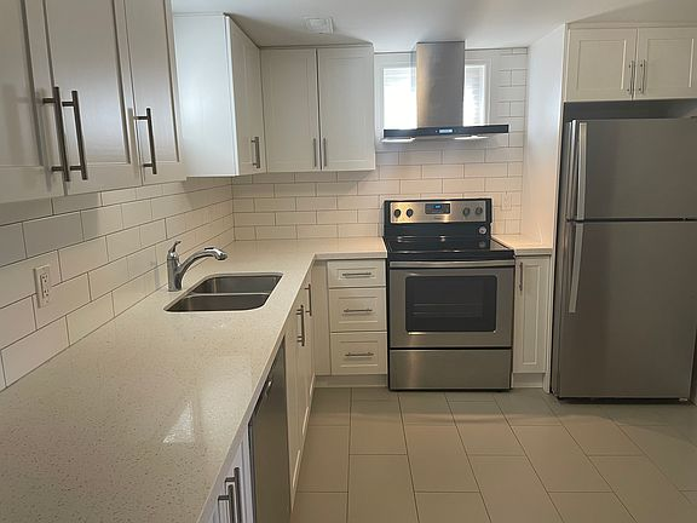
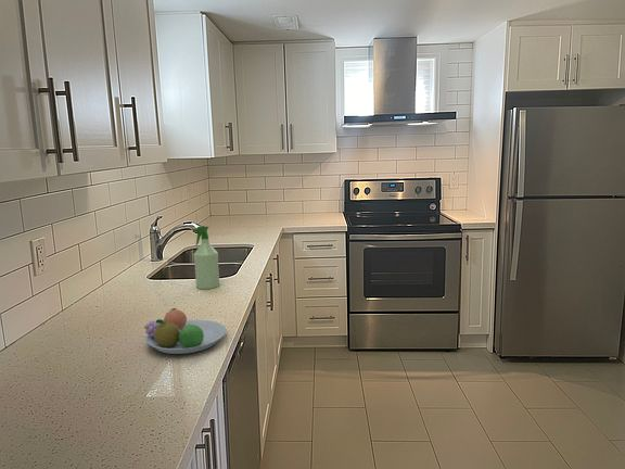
+ fruit bowl [143,307,227,355]
+ spray bottle [192,225,220,290]
